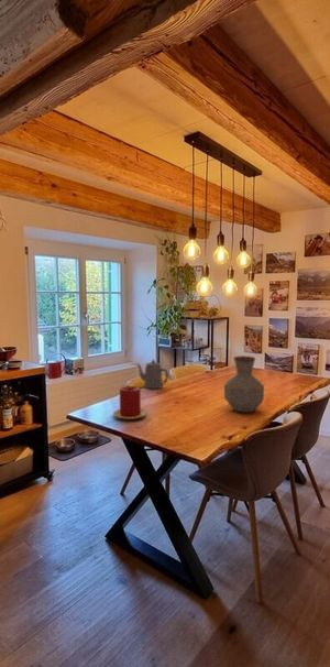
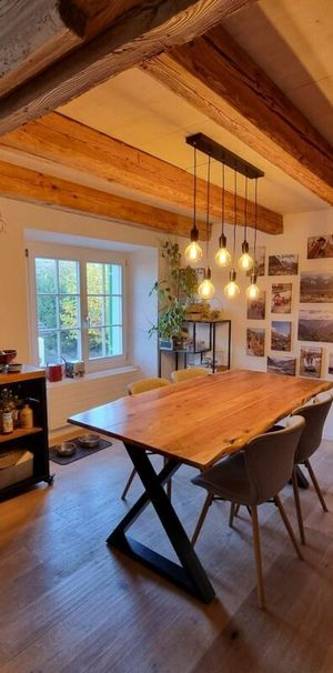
- candle [112,385,148,420]
- teapot [136,359,169,390]
- vase [223,354,265,414]
